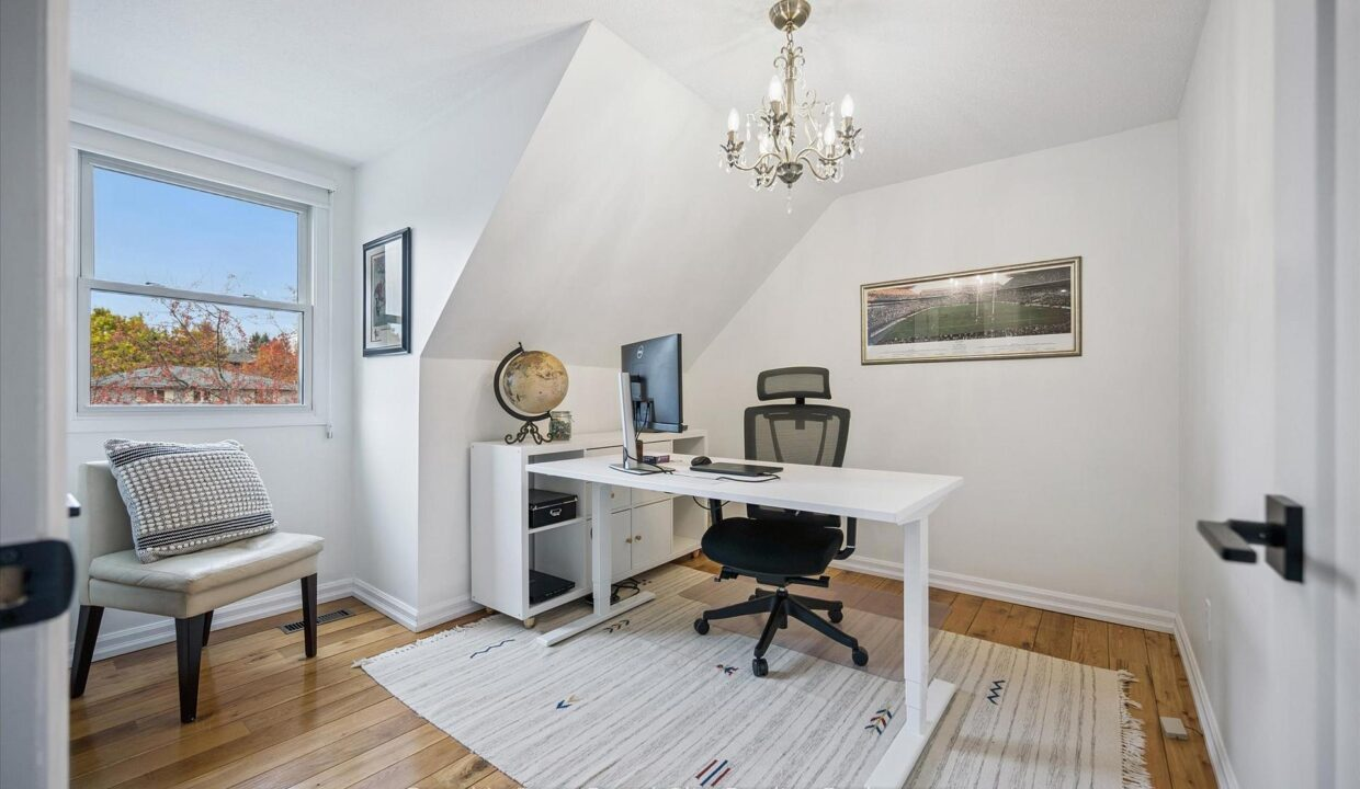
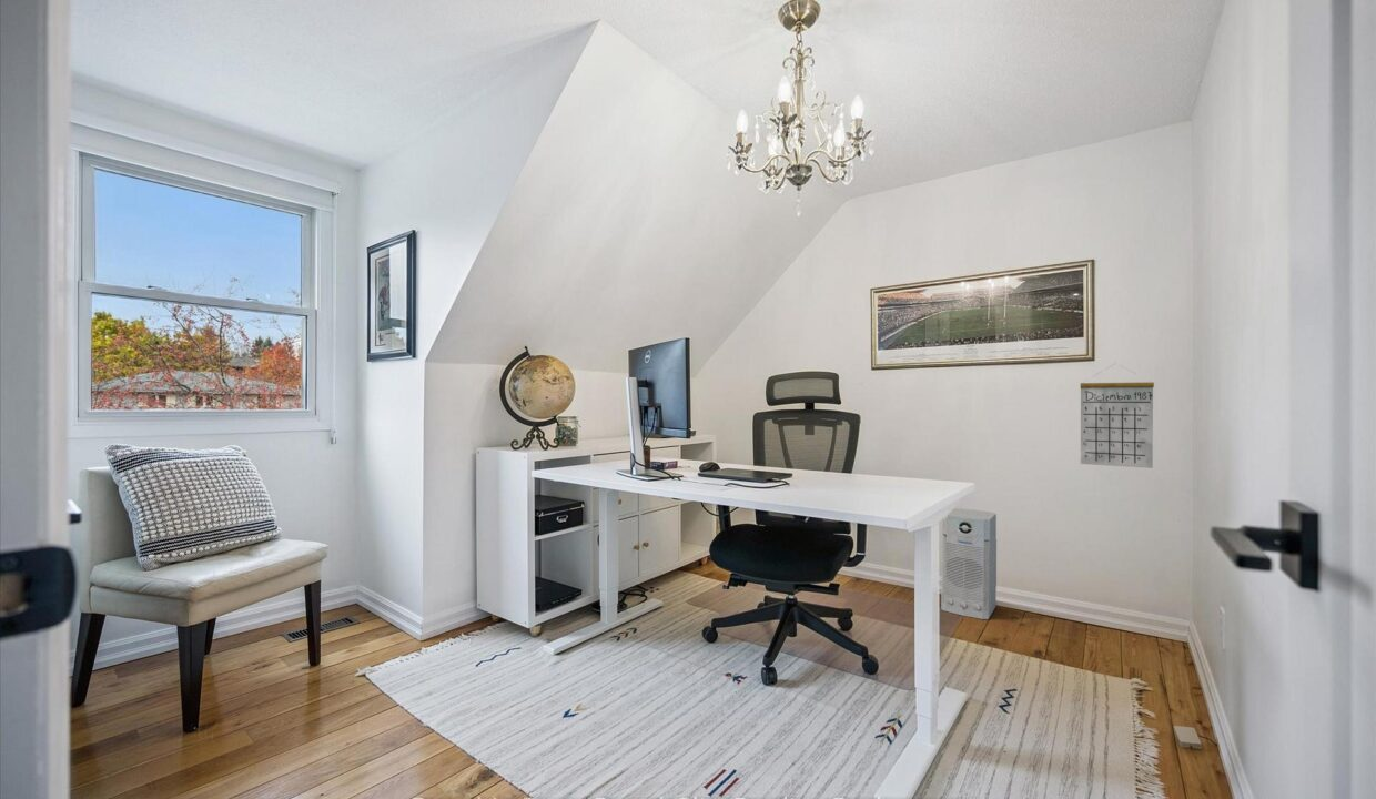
+ calendar [1080,363,1155,469]
+ air purifier [940,507,998,620]
